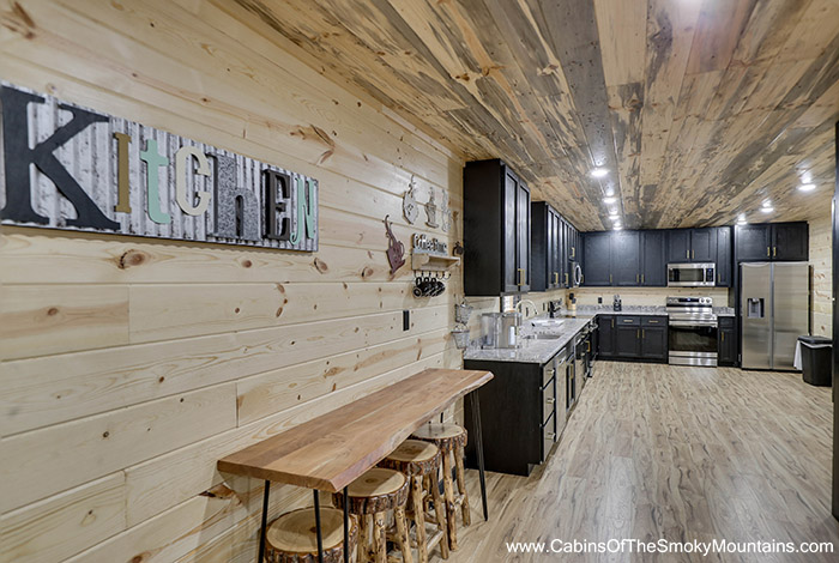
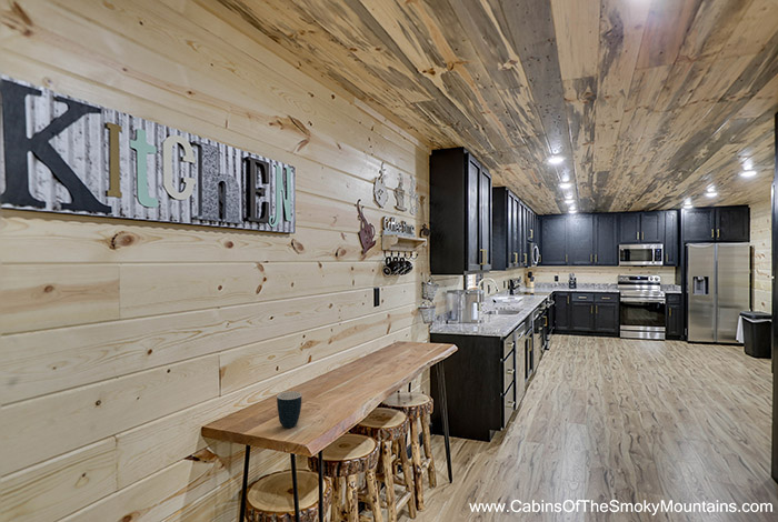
+ mug [276,390,302,429]
